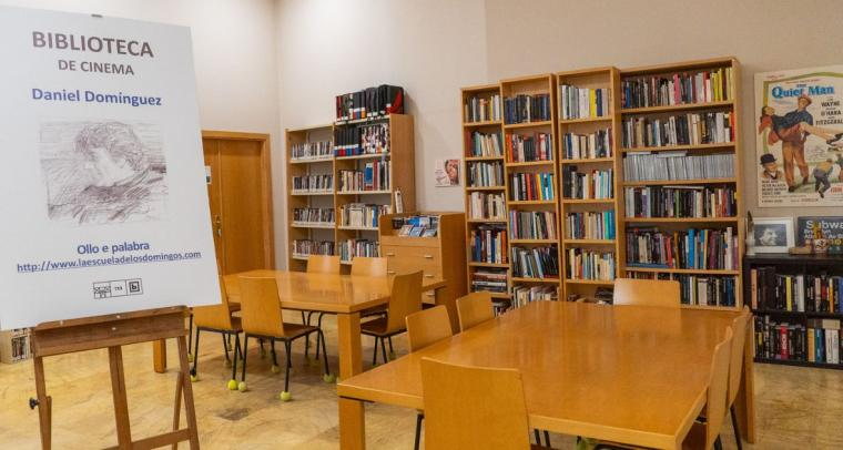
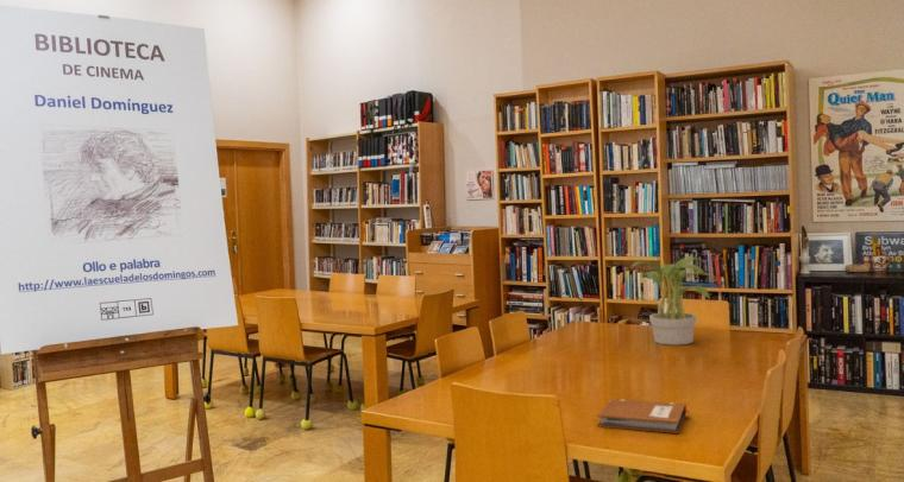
+ notebook [596,398,691,435]
+ potted plant [630,256,722,345]
